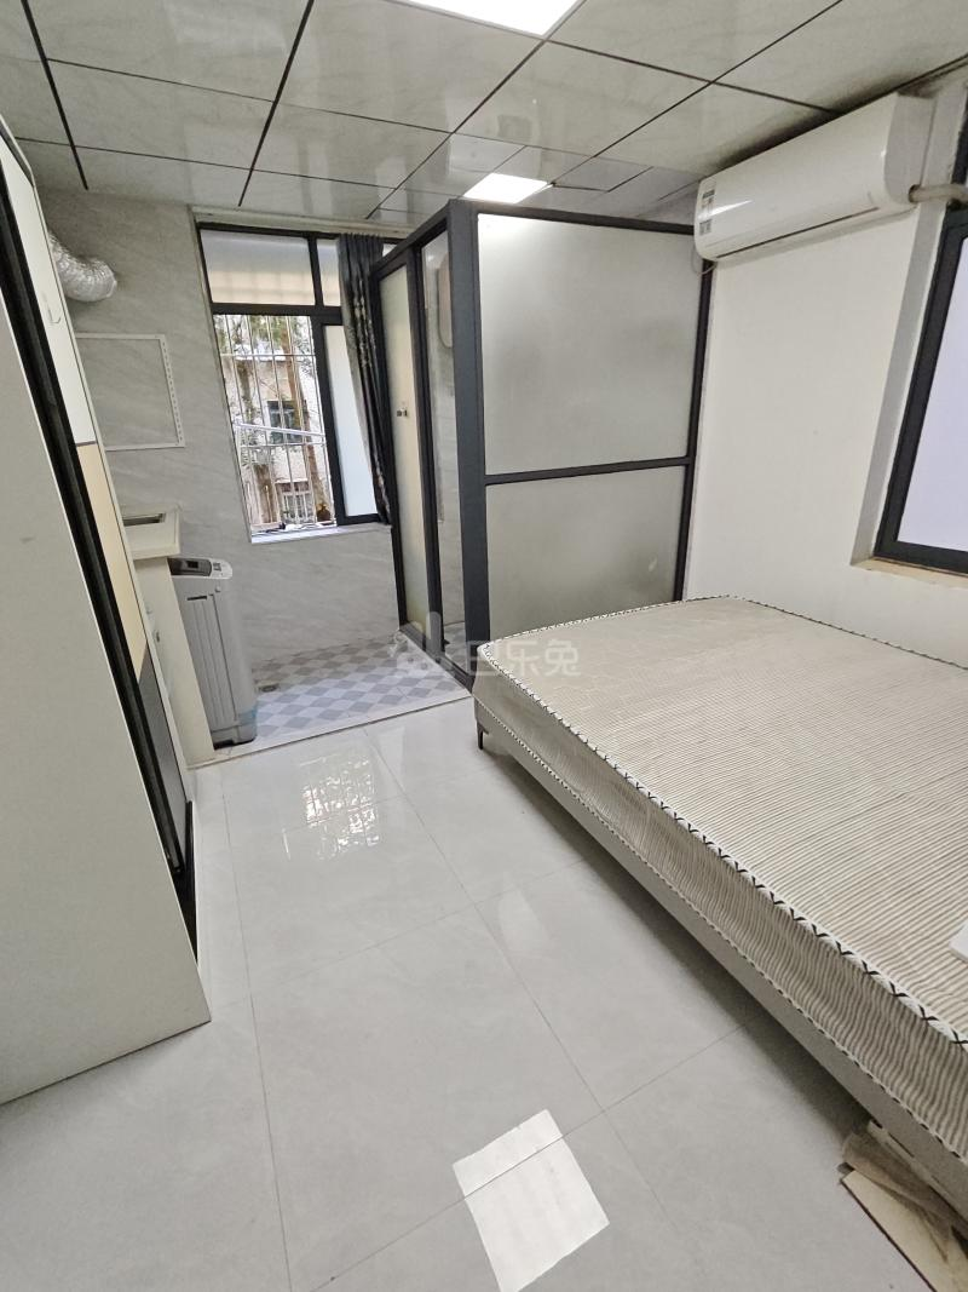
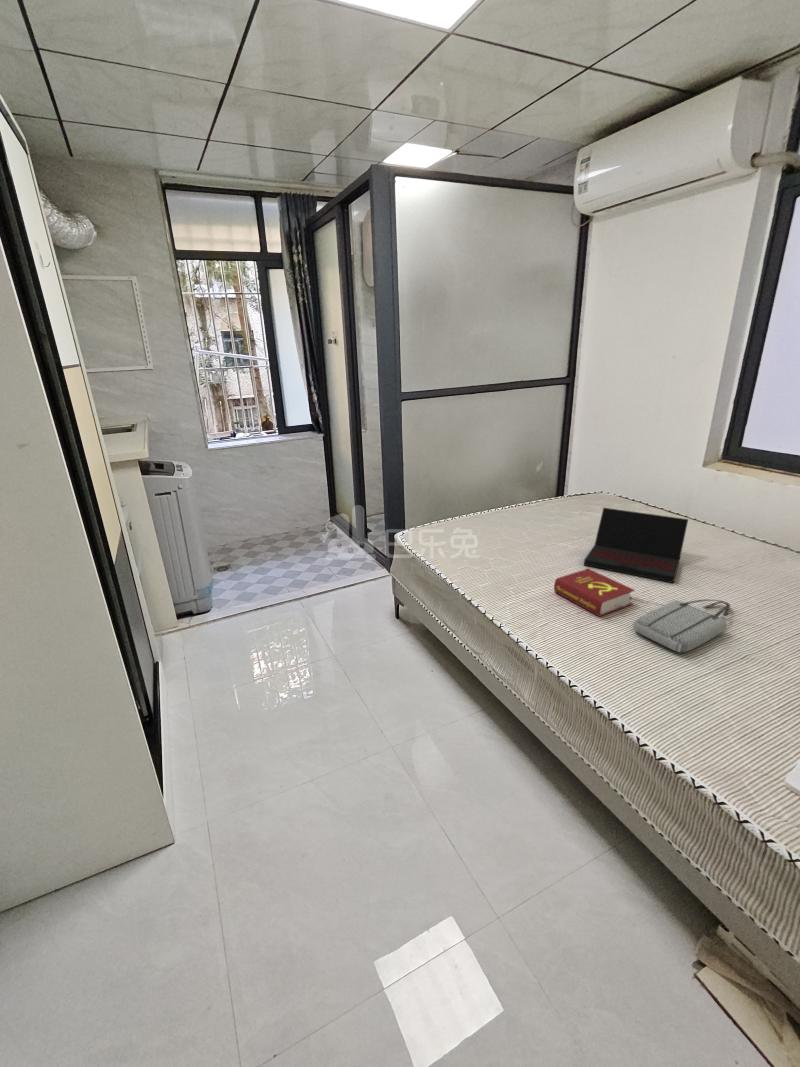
+ book [553,568,636,618]
+ laptop [583,507,689,584]
+ tote bag [632,599,731,654]
